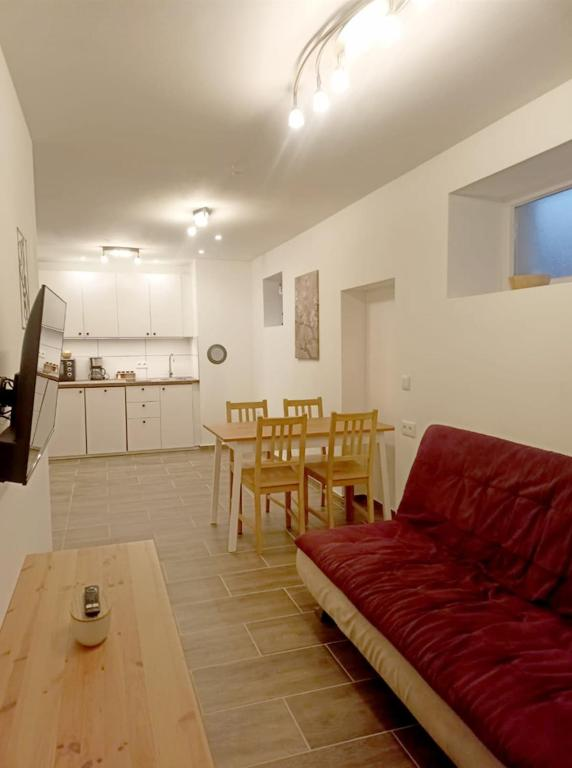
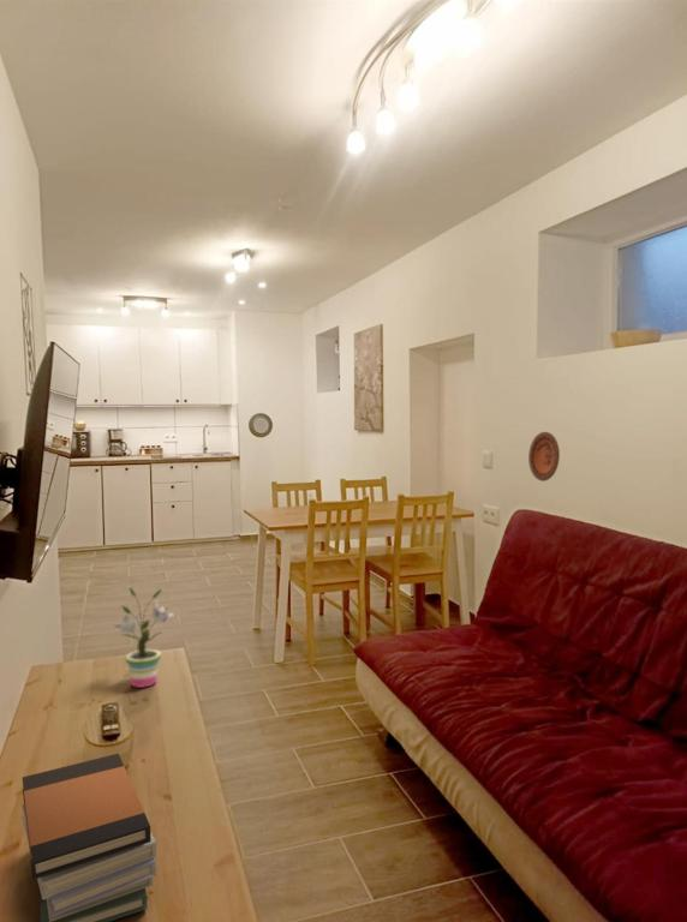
+ decorative plate [527,431,561,483]
+ book stack [20,753,157,922]
+ potted plant [113,586,175,689]
